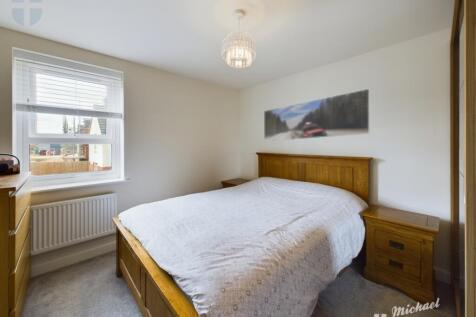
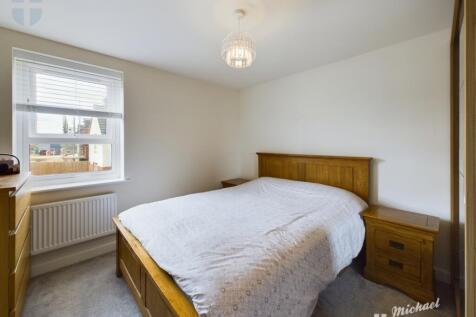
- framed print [263,88,371,143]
